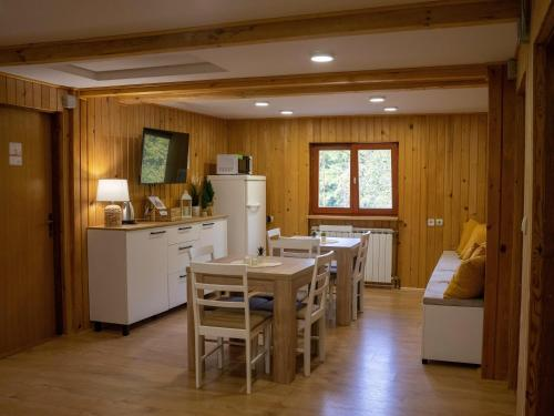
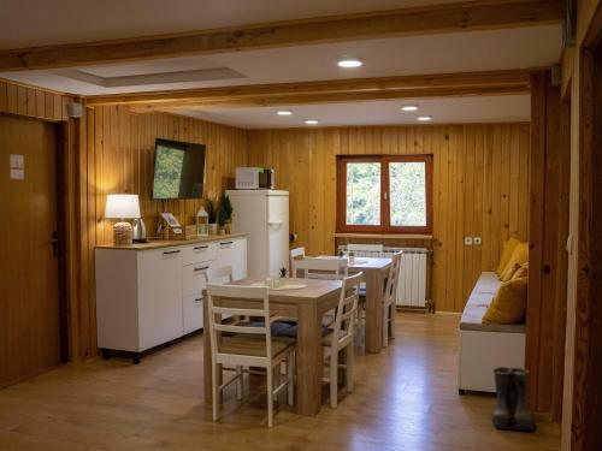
+ boots [491,366,535,431]
